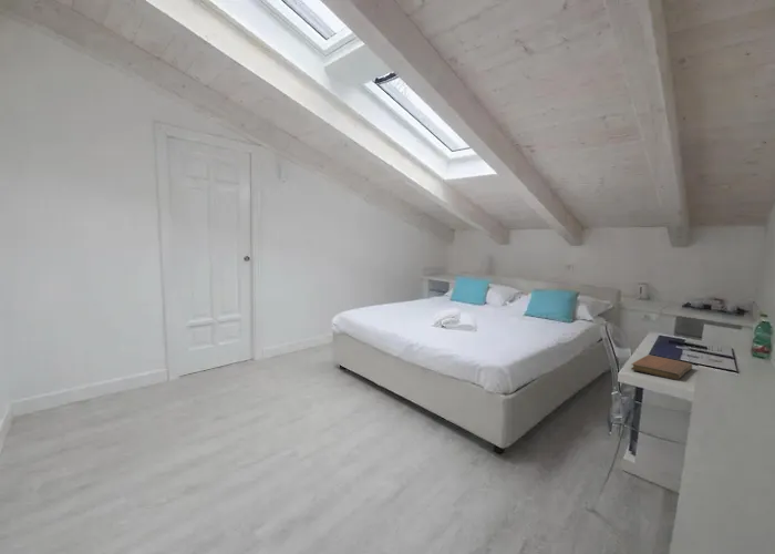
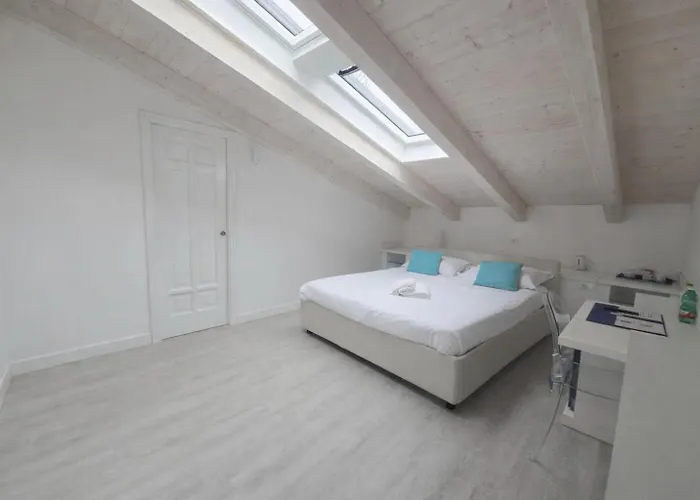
- notebook [630,353,693,381]
